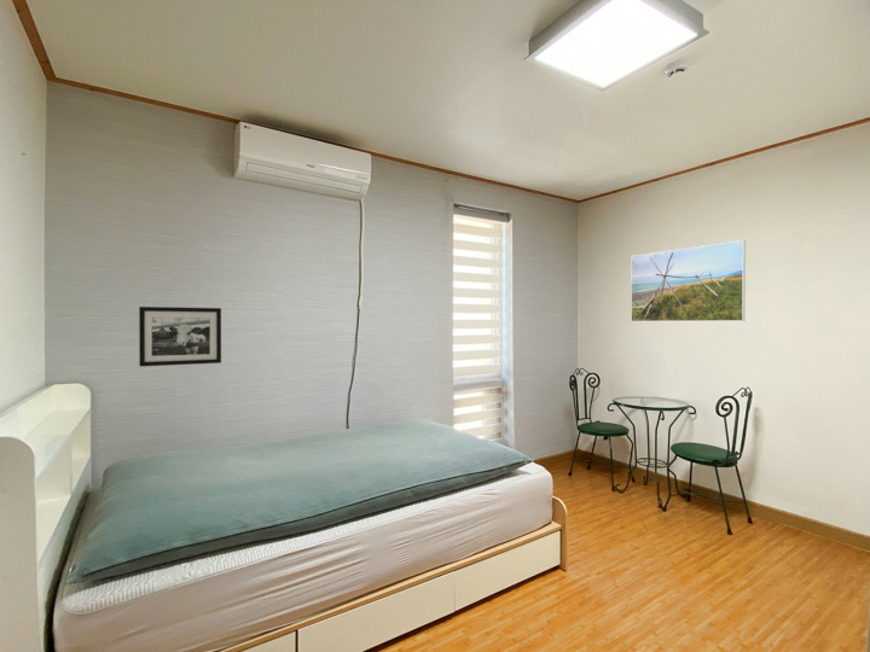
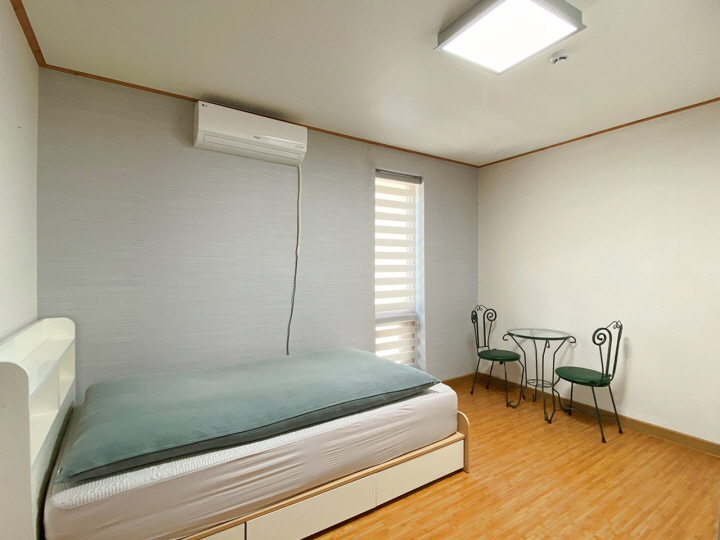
- picture frame [138,305,222,367]
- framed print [630,239,747,322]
